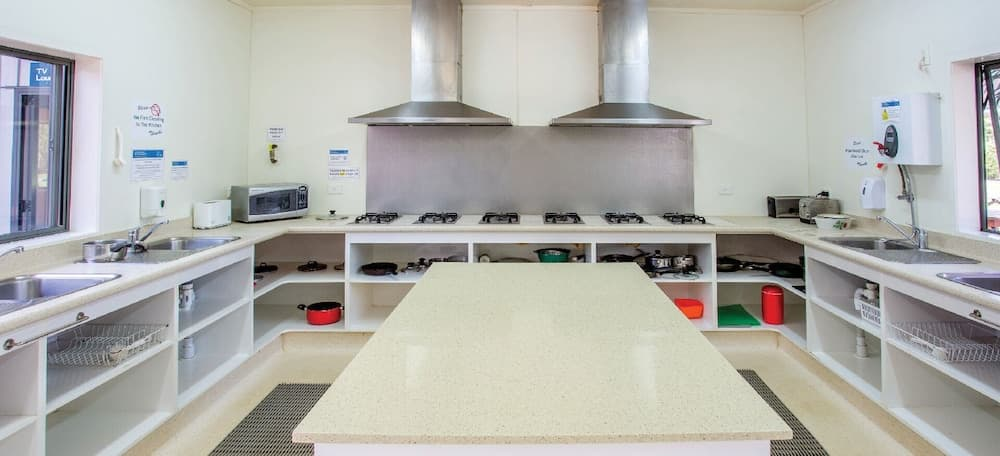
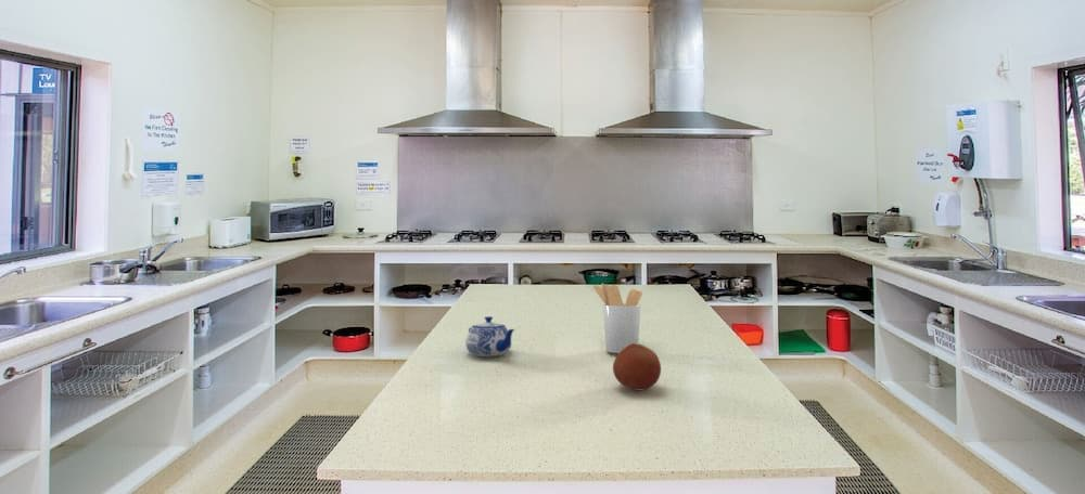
+ fruit [612,342,662,392]
+ utensil holder [592,282,643,354]
+ teapot [464,315,515,358]
